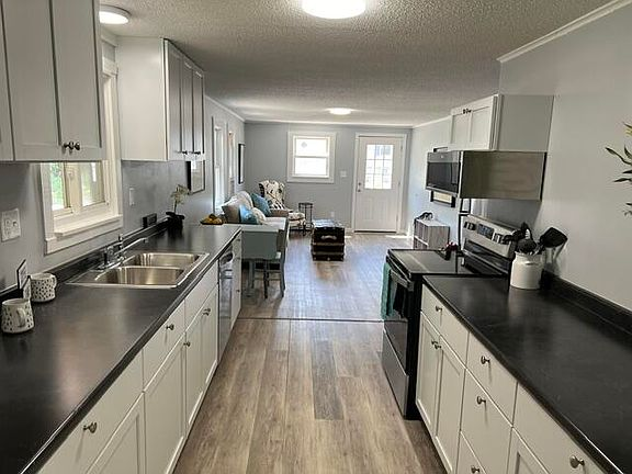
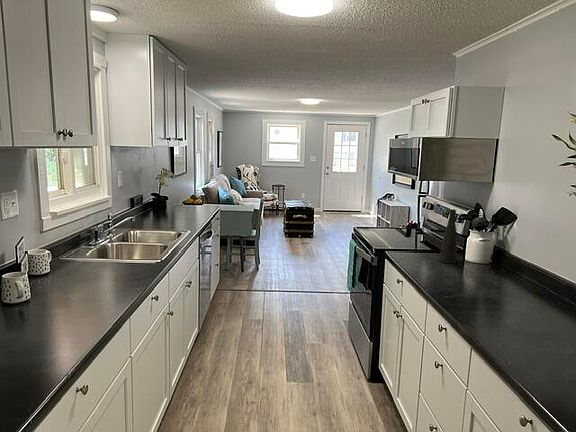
+ vase [438,208,458,265]
